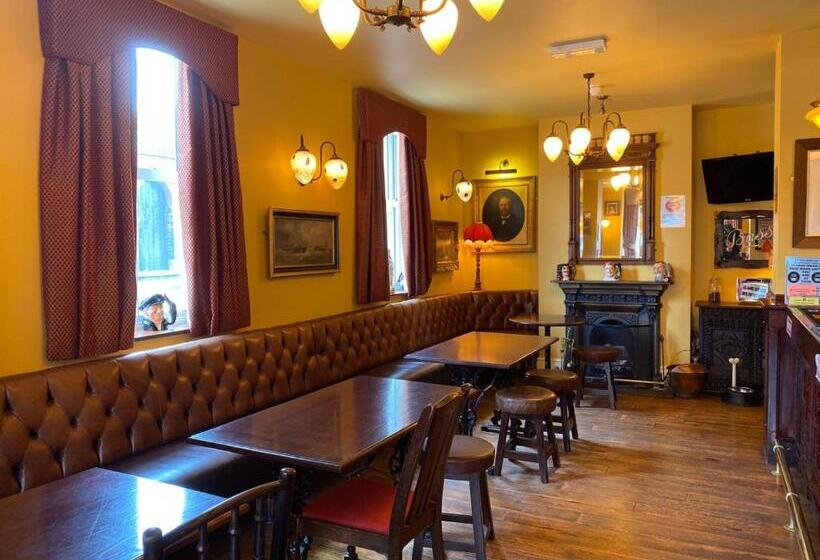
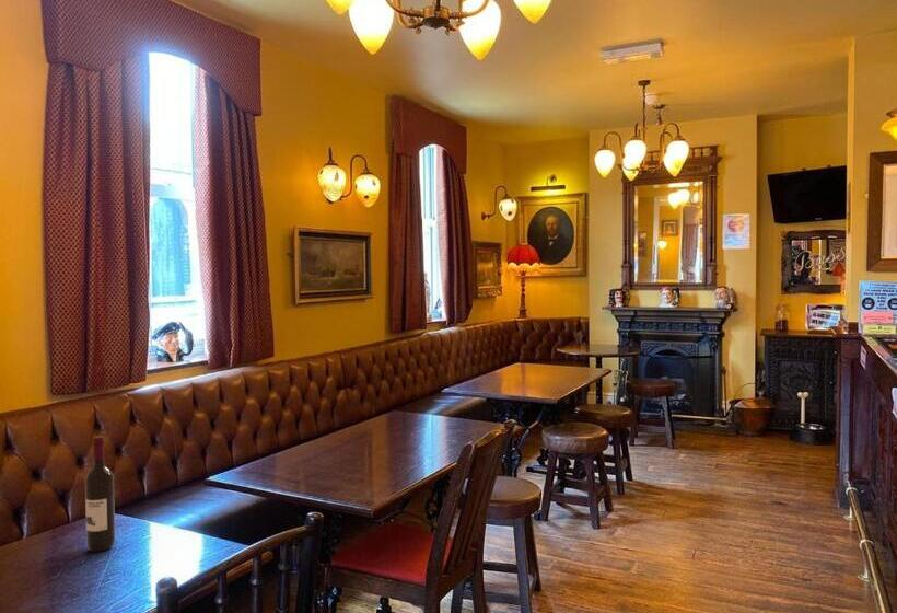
+ wine bottle [84,435,116,553]
